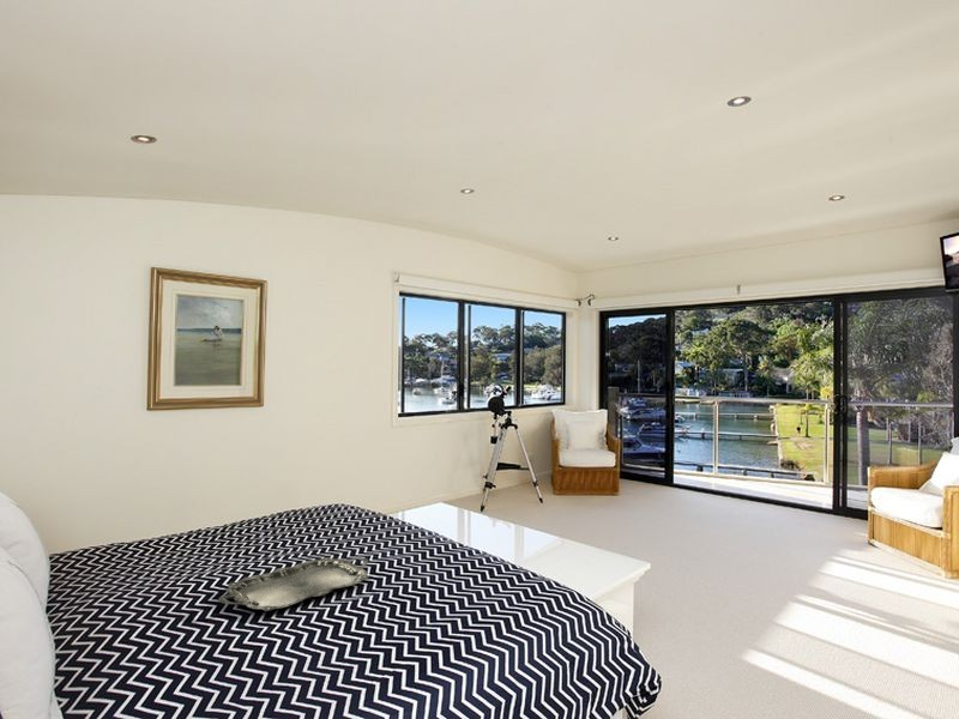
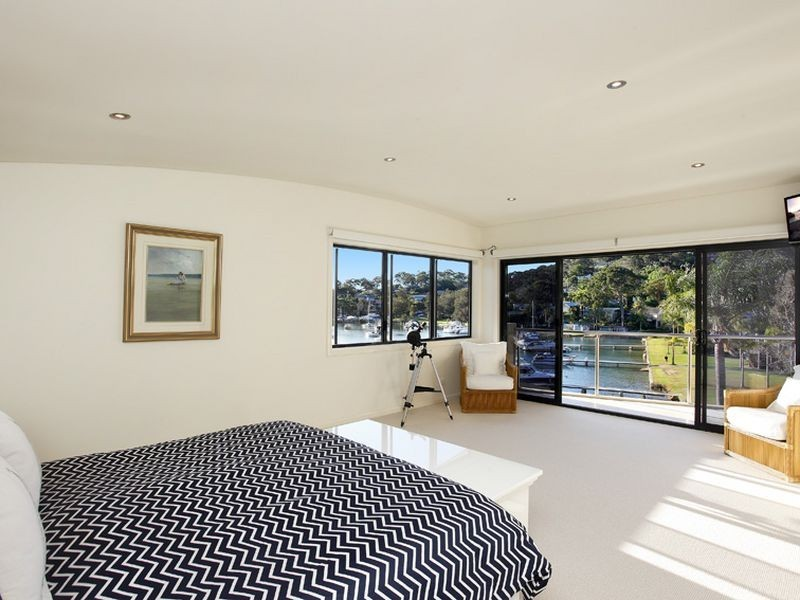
- serving tray [217,556,370,612]
